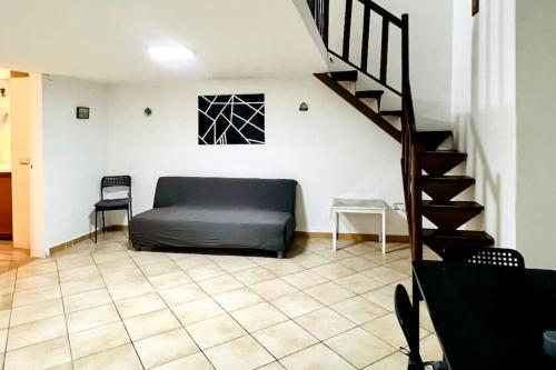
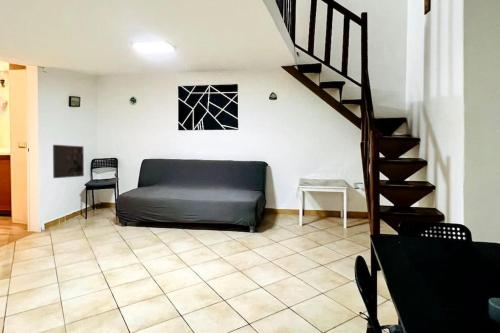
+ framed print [52,144,85,179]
